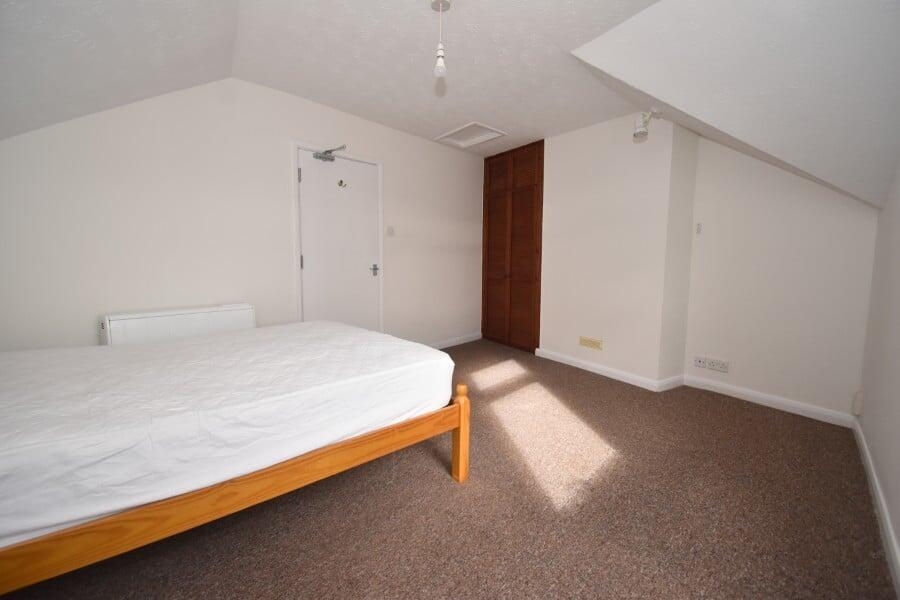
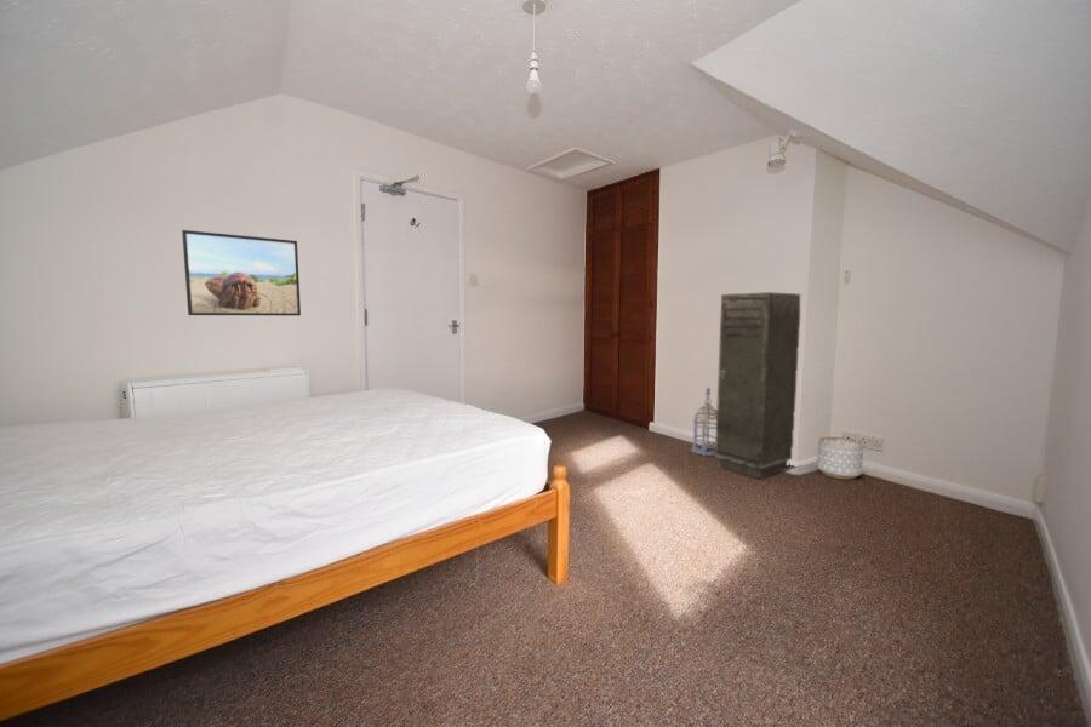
+ lantern [690,387,716,457]
+ storage cabinet [714,291,801,480]
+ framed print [181,229,302,317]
+ planter [816,436,866,480]
